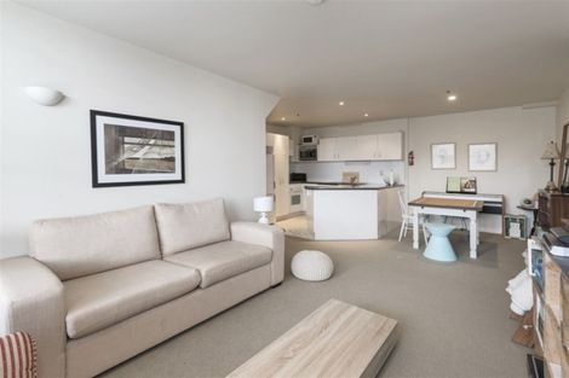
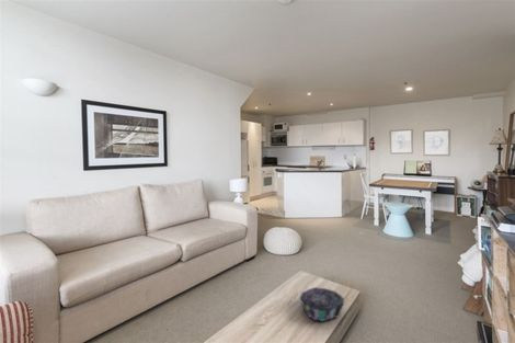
+ decorative bowl [298,286,345,322]
